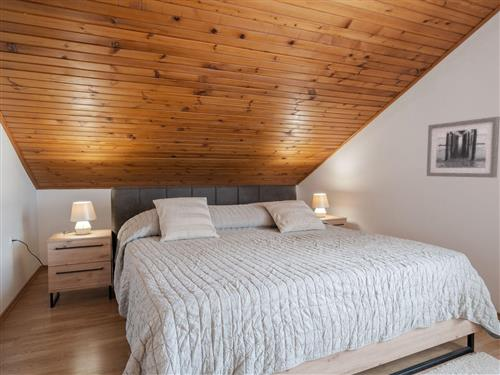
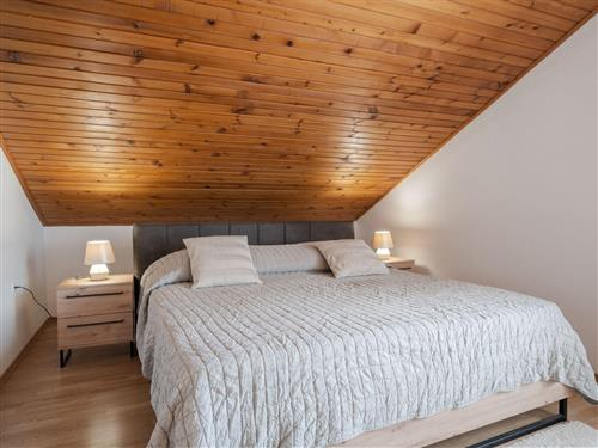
- wall art [426,116,500,179]
